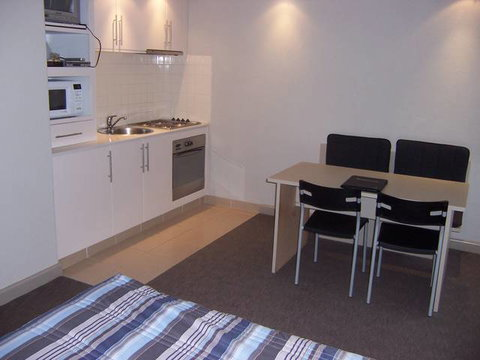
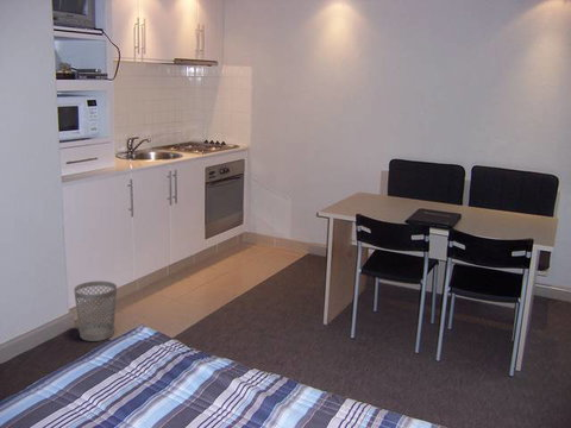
+ wastebasket [73,279,118,342]
